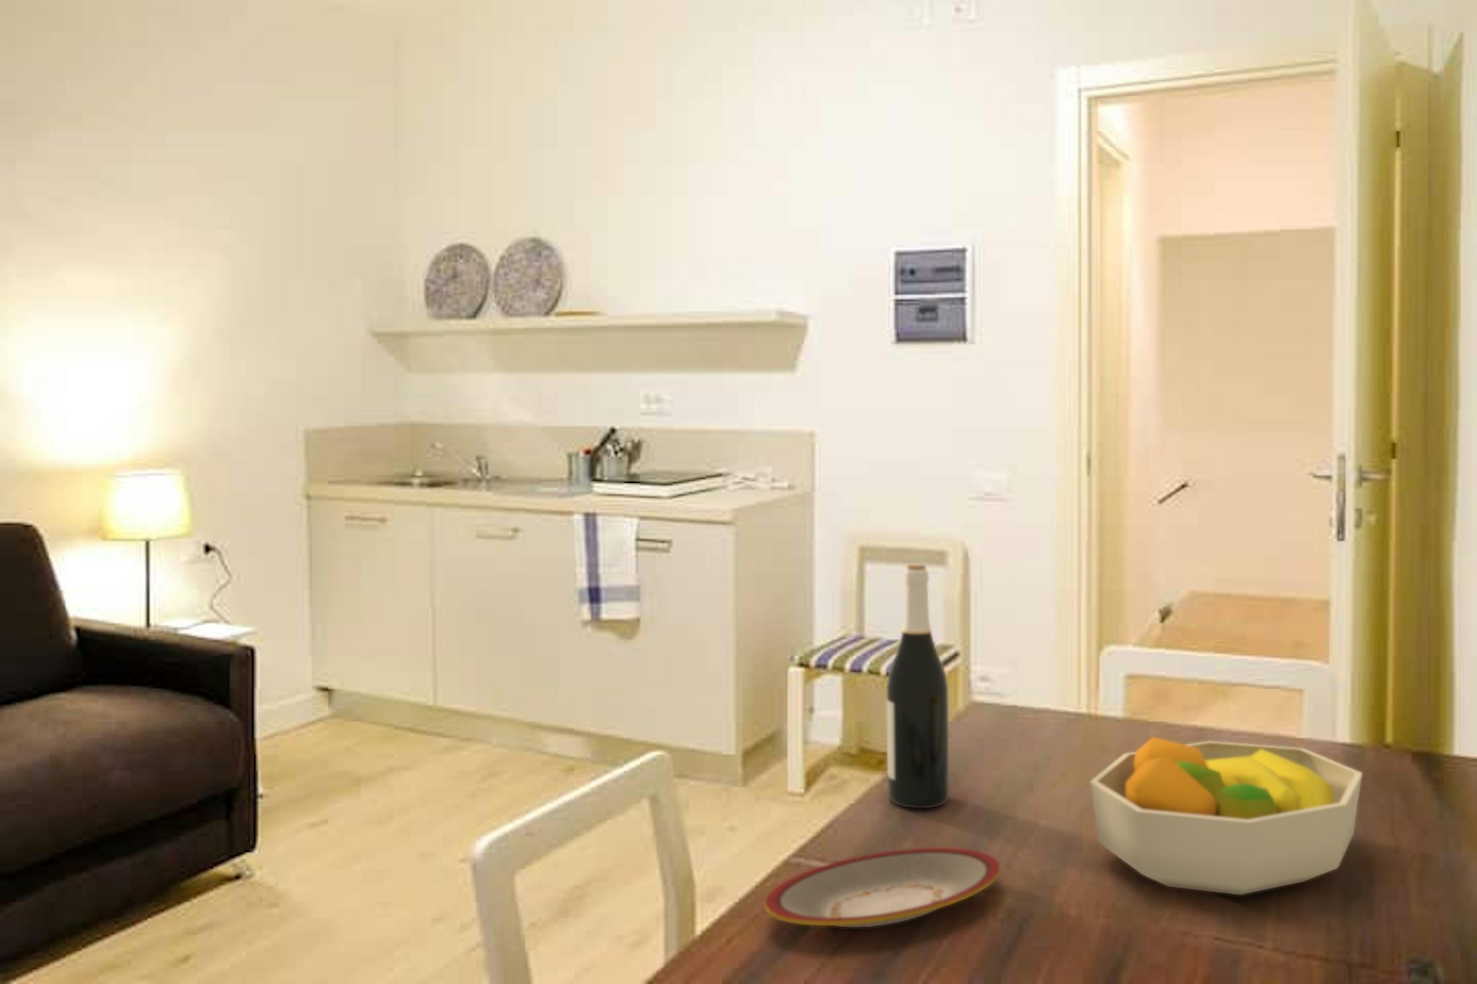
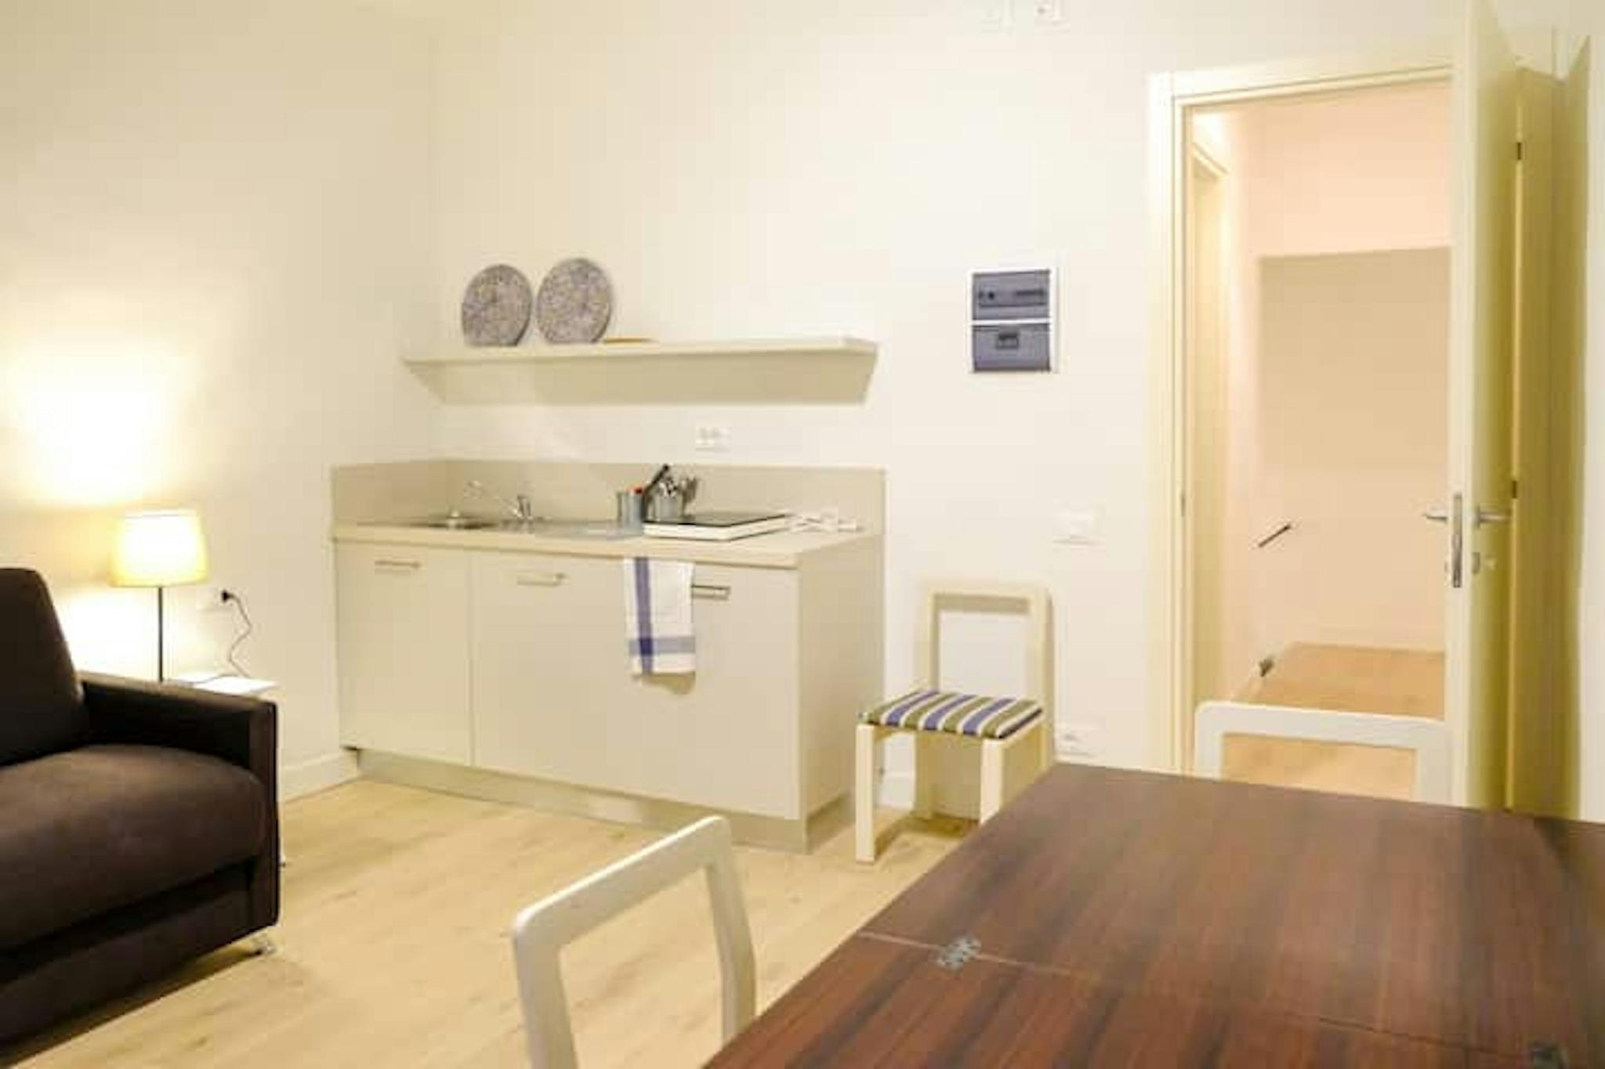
- wine bottle [885,563,950,808]
- fruit bowl [1089,736,1363,896]
- plate [763,847,1002,928]
